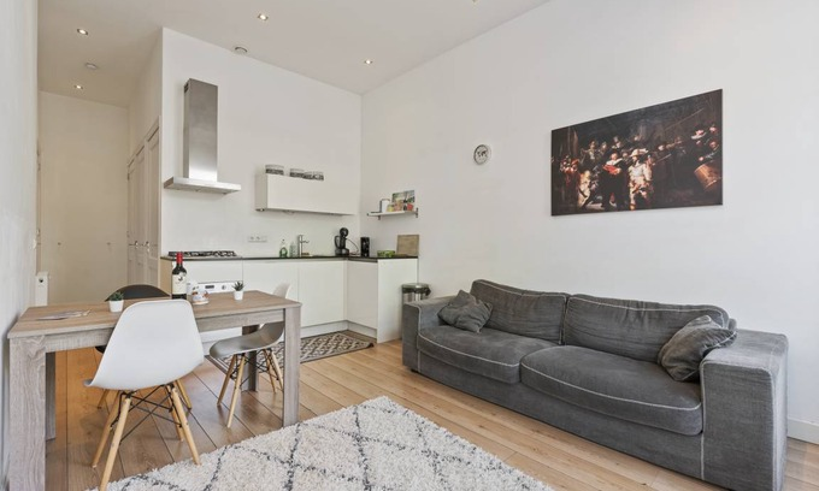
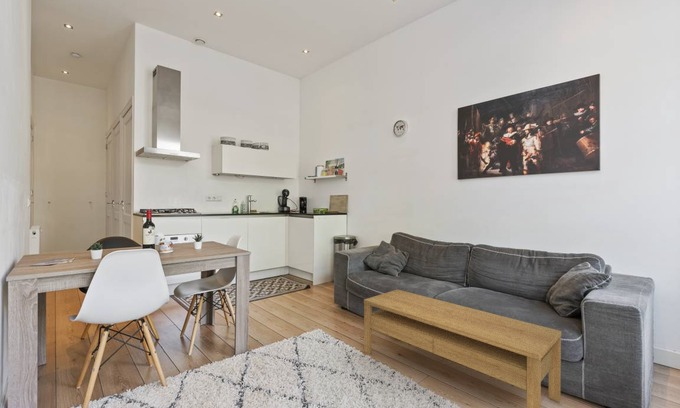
+ coffee table [363,289,562,408]
